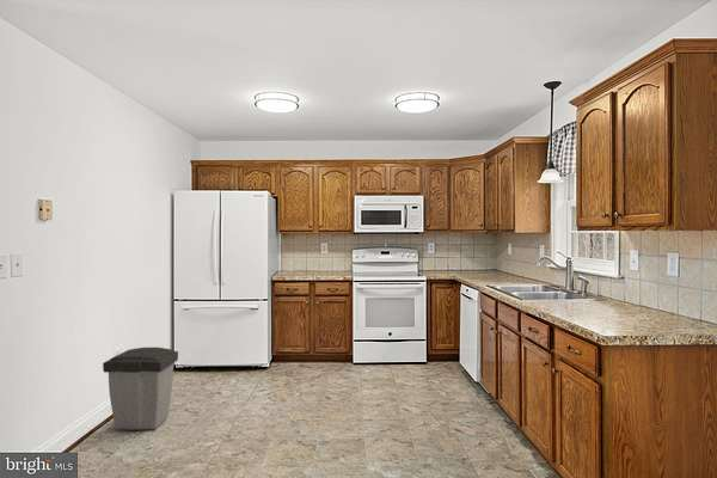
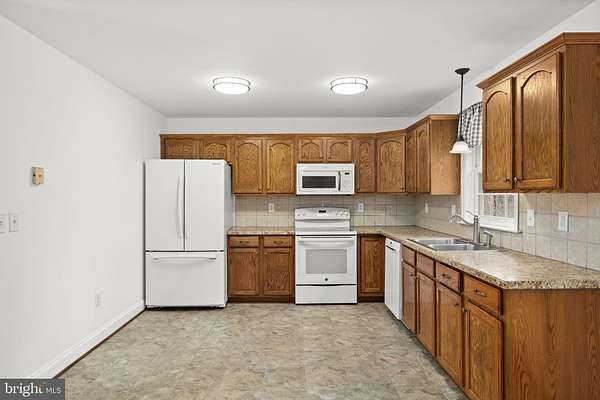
- trash can [102,347,179,431]
